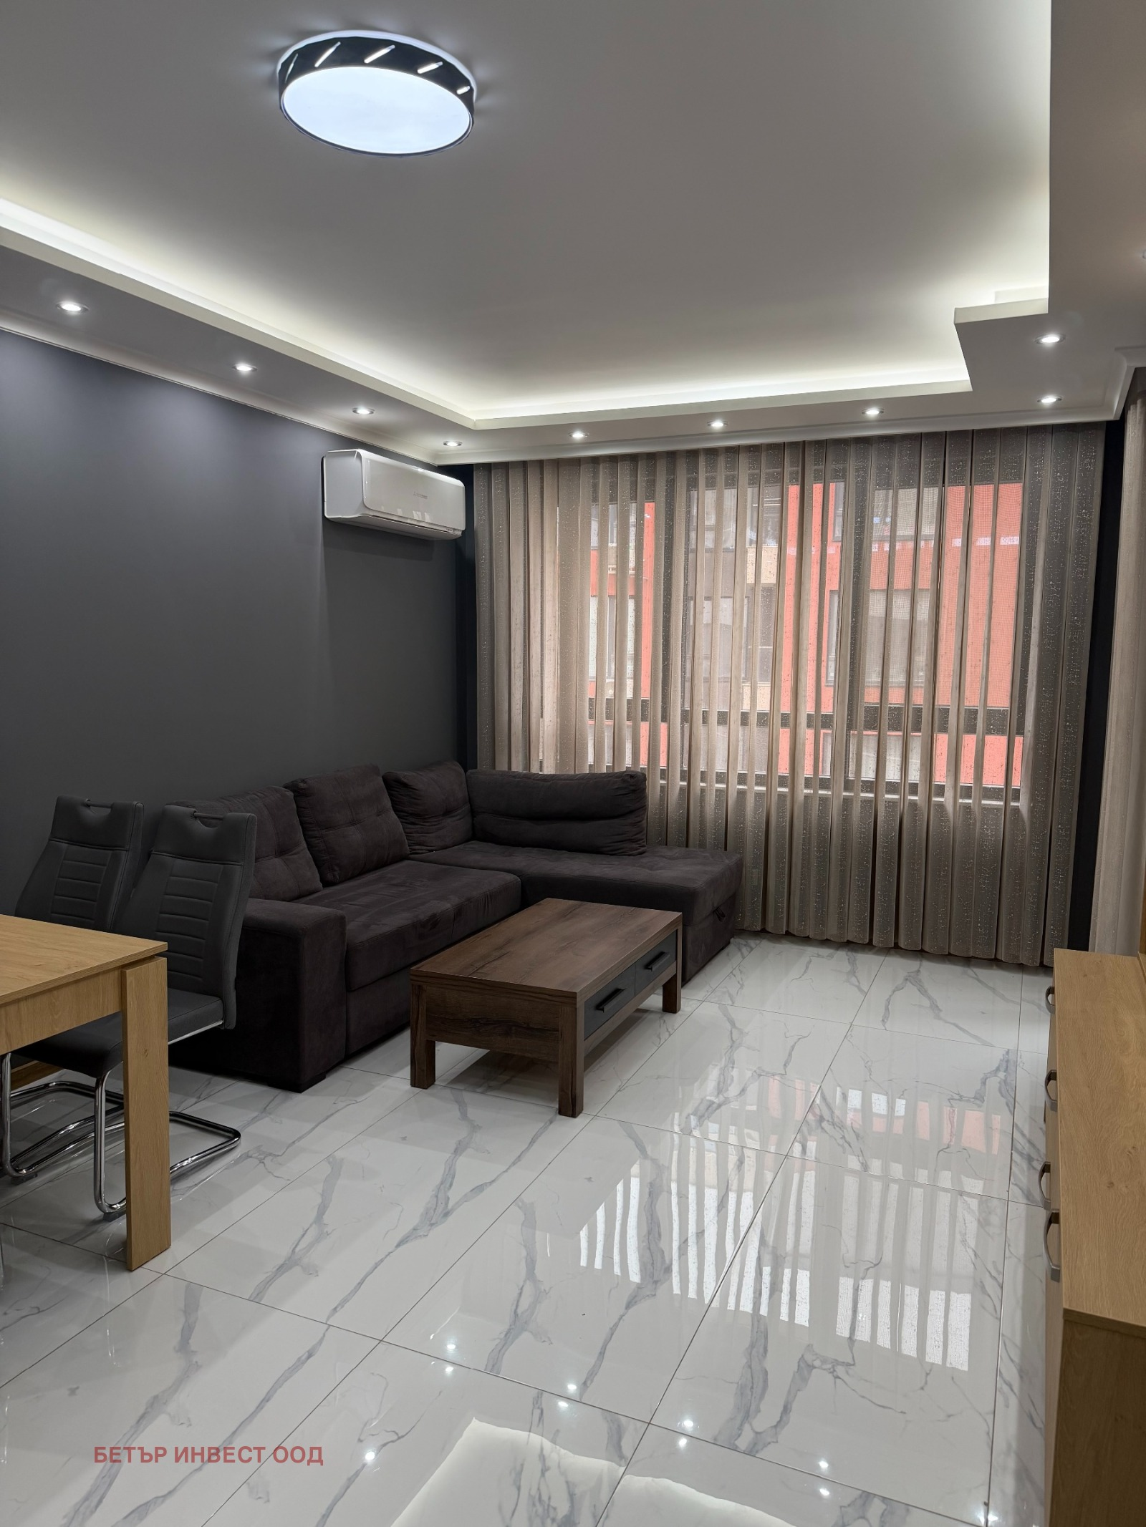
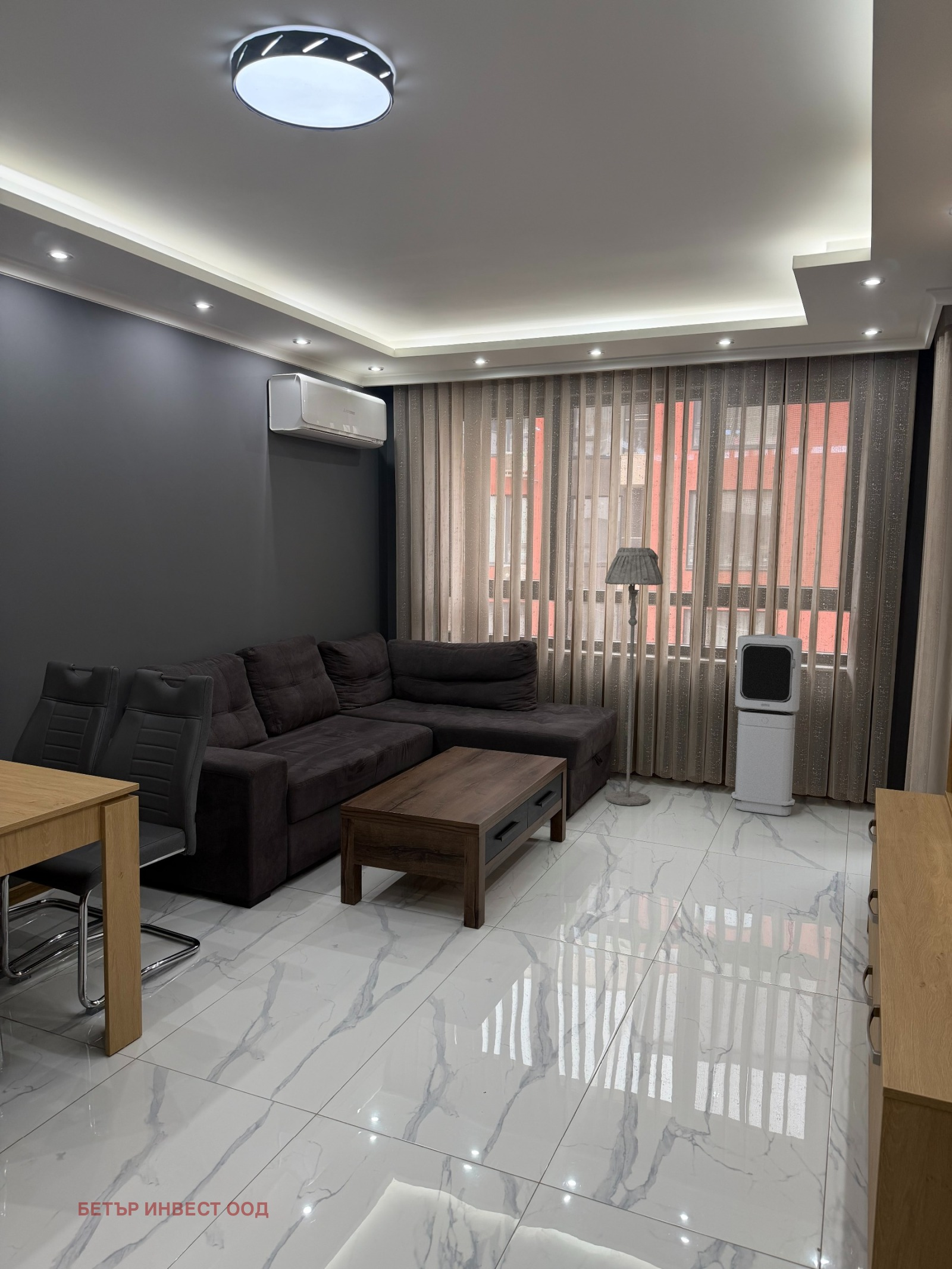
+ floor lamp [605,547,664,806]
+ air purifier [731,633,803,816]
